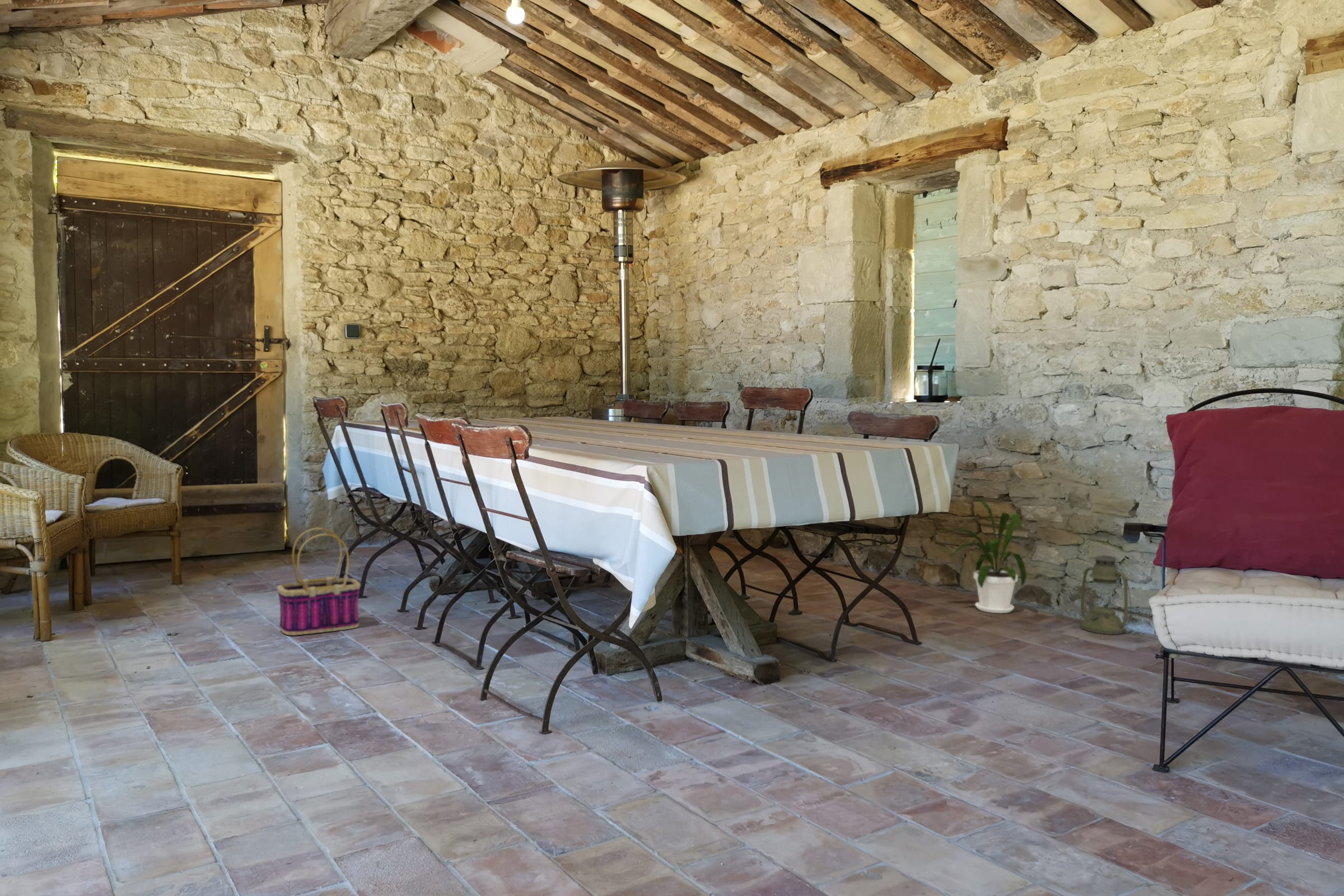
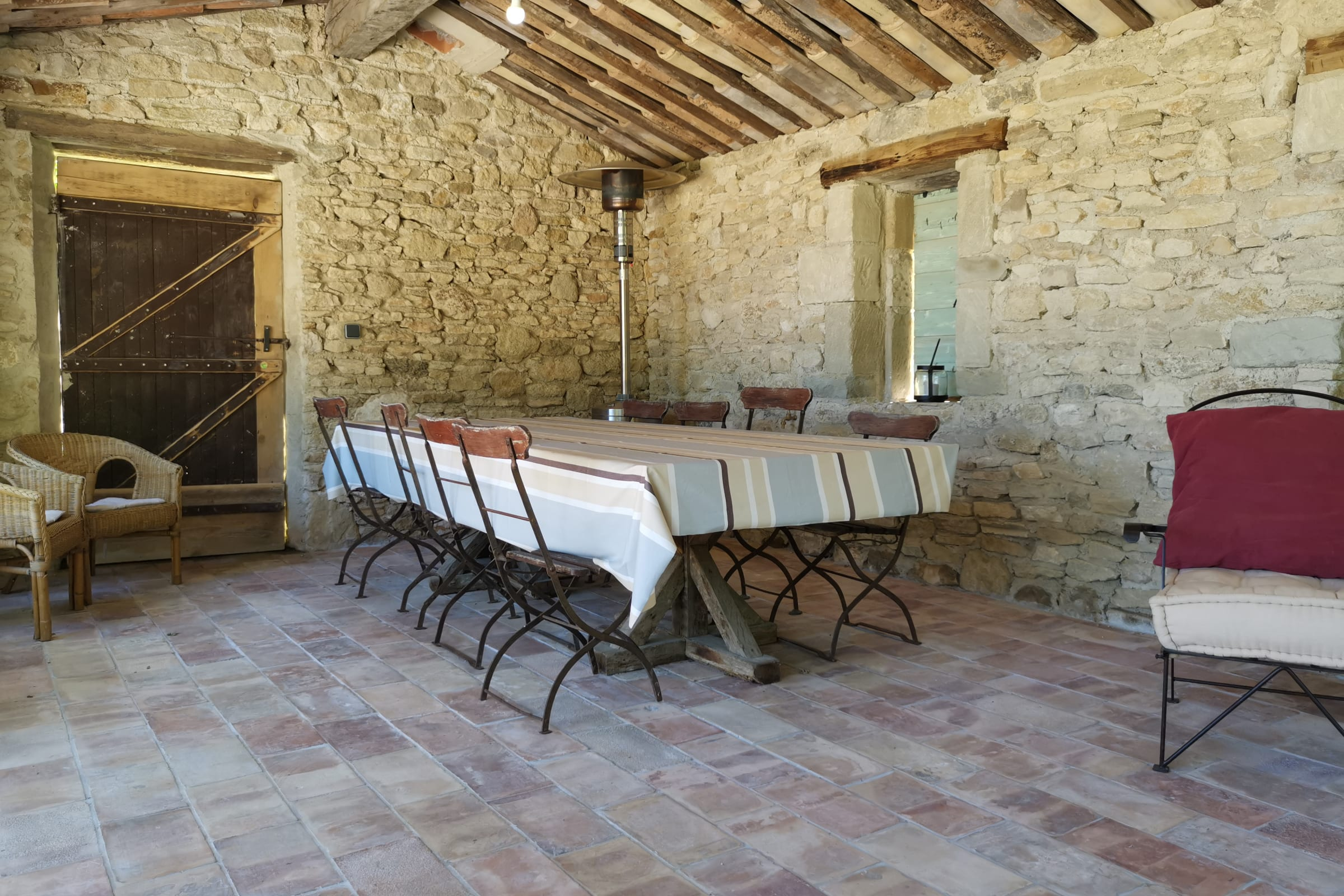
- lantern [1080,555,1132,635]
- basket [277,527,361,636]
- house plant [931,494,1029,614]
